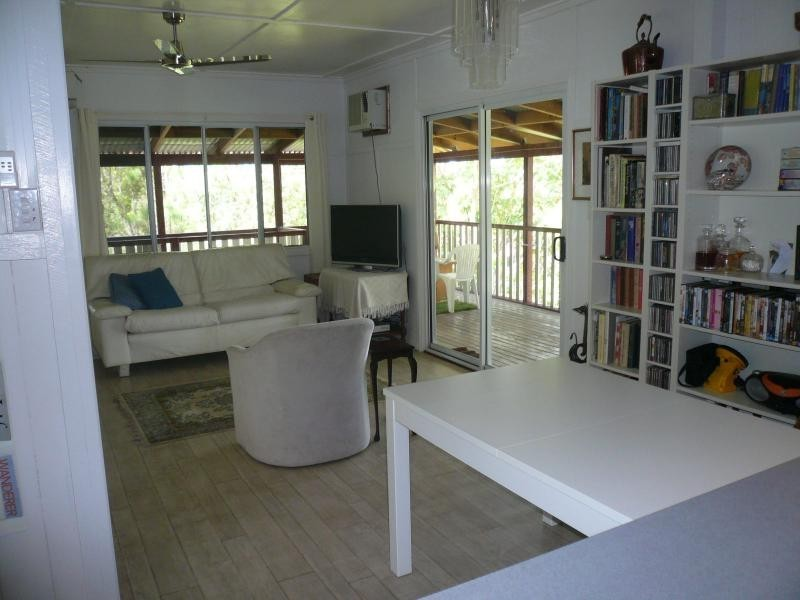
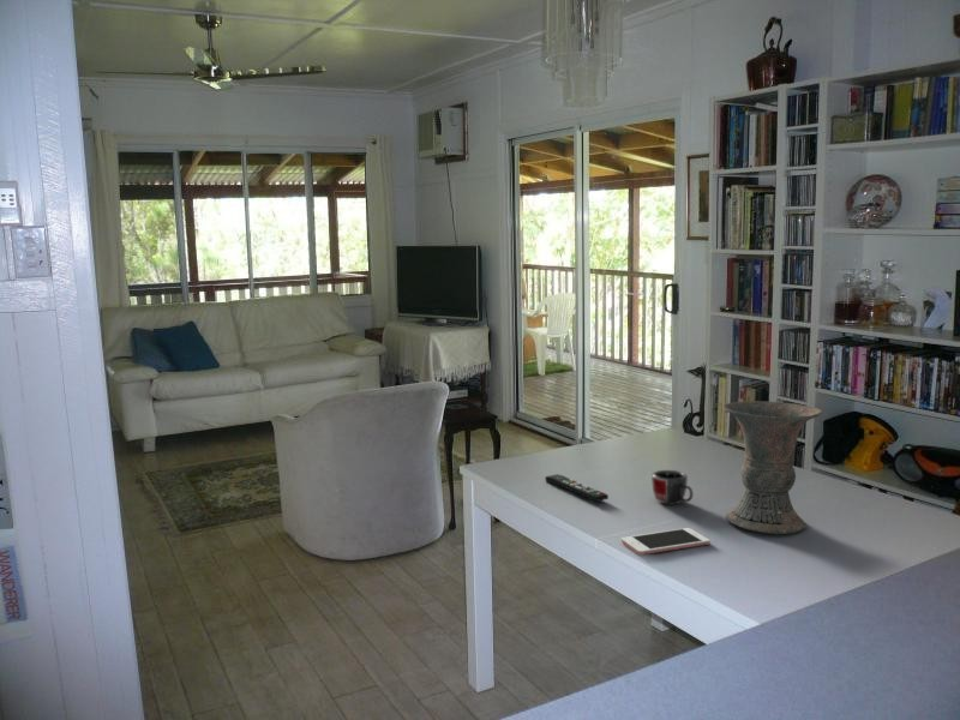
+ remote control [544,473,610,503]
+ cell phone [620,527,712,556]
+ vase [722,400,823,535]
+ mug [650,469,694,505]
